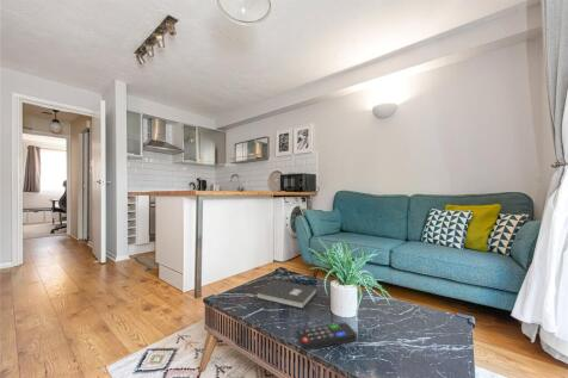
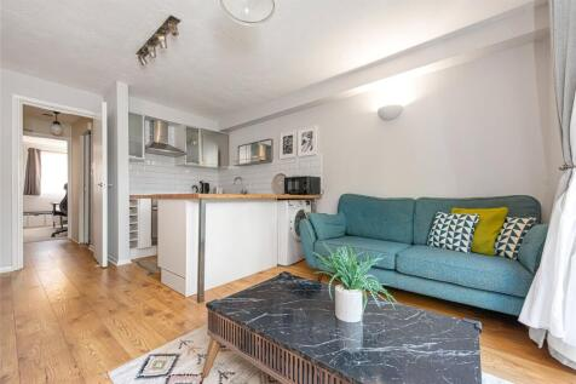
- book [255,279,317,310]
- remote control [296,321,358,352]
